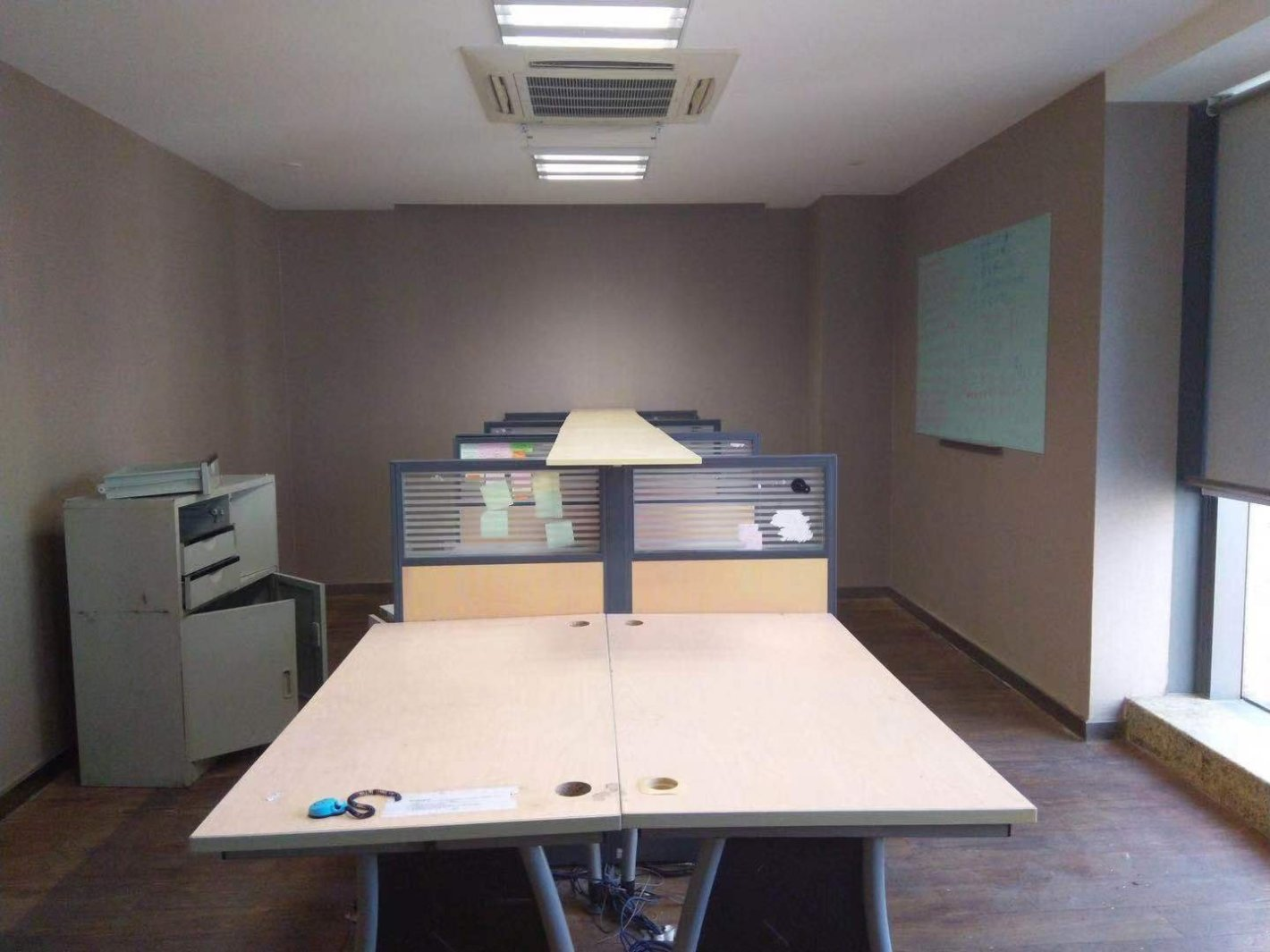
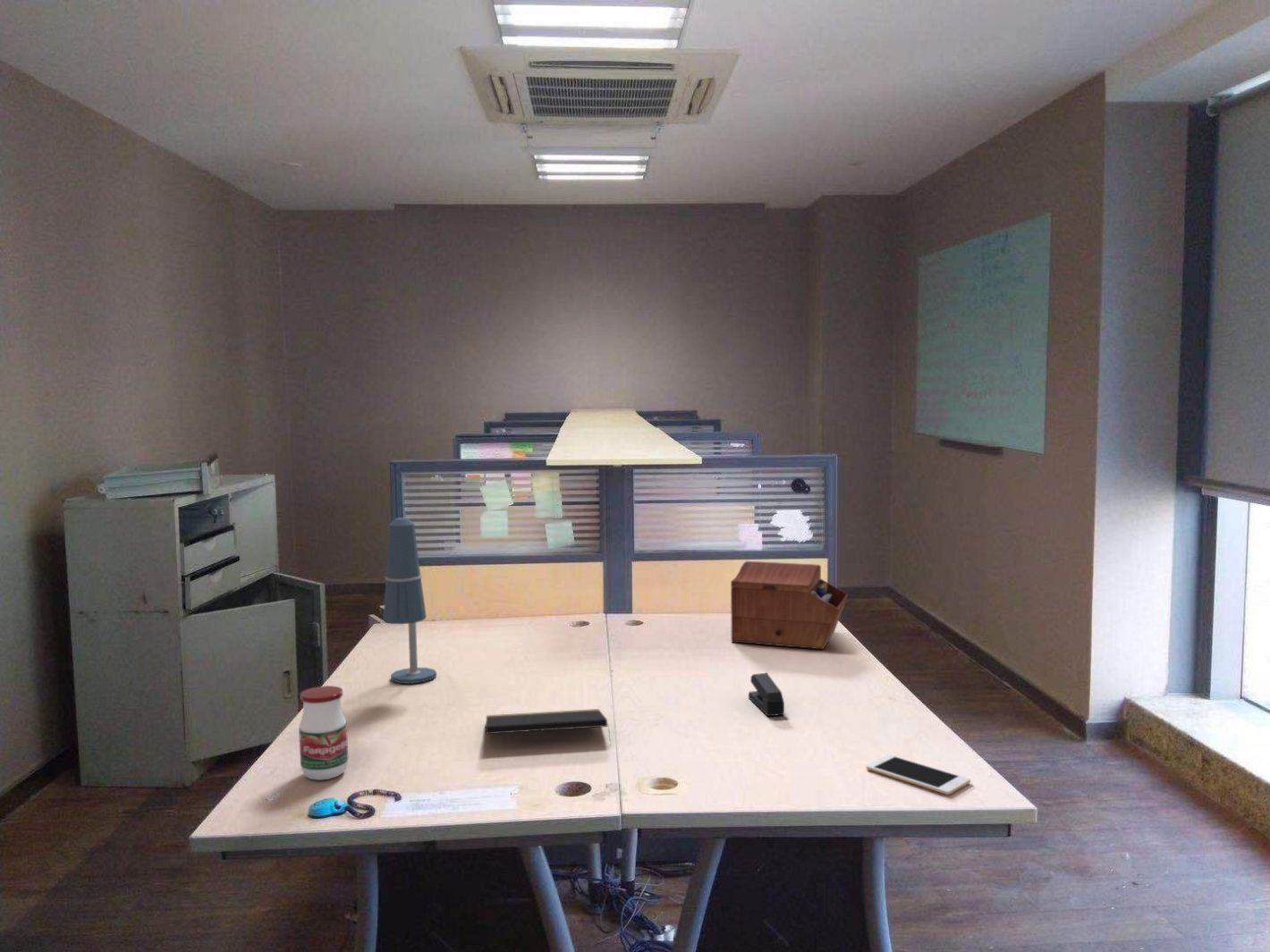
+ desk lamp [383,517,437,685]
+ stapler [748,672,785,717]
+ notepad [485,708,612,743]
+ jar [298,685,349,781]
+ cell phone [866,754,971,796]
+ sewing box [730,560,849,650]
